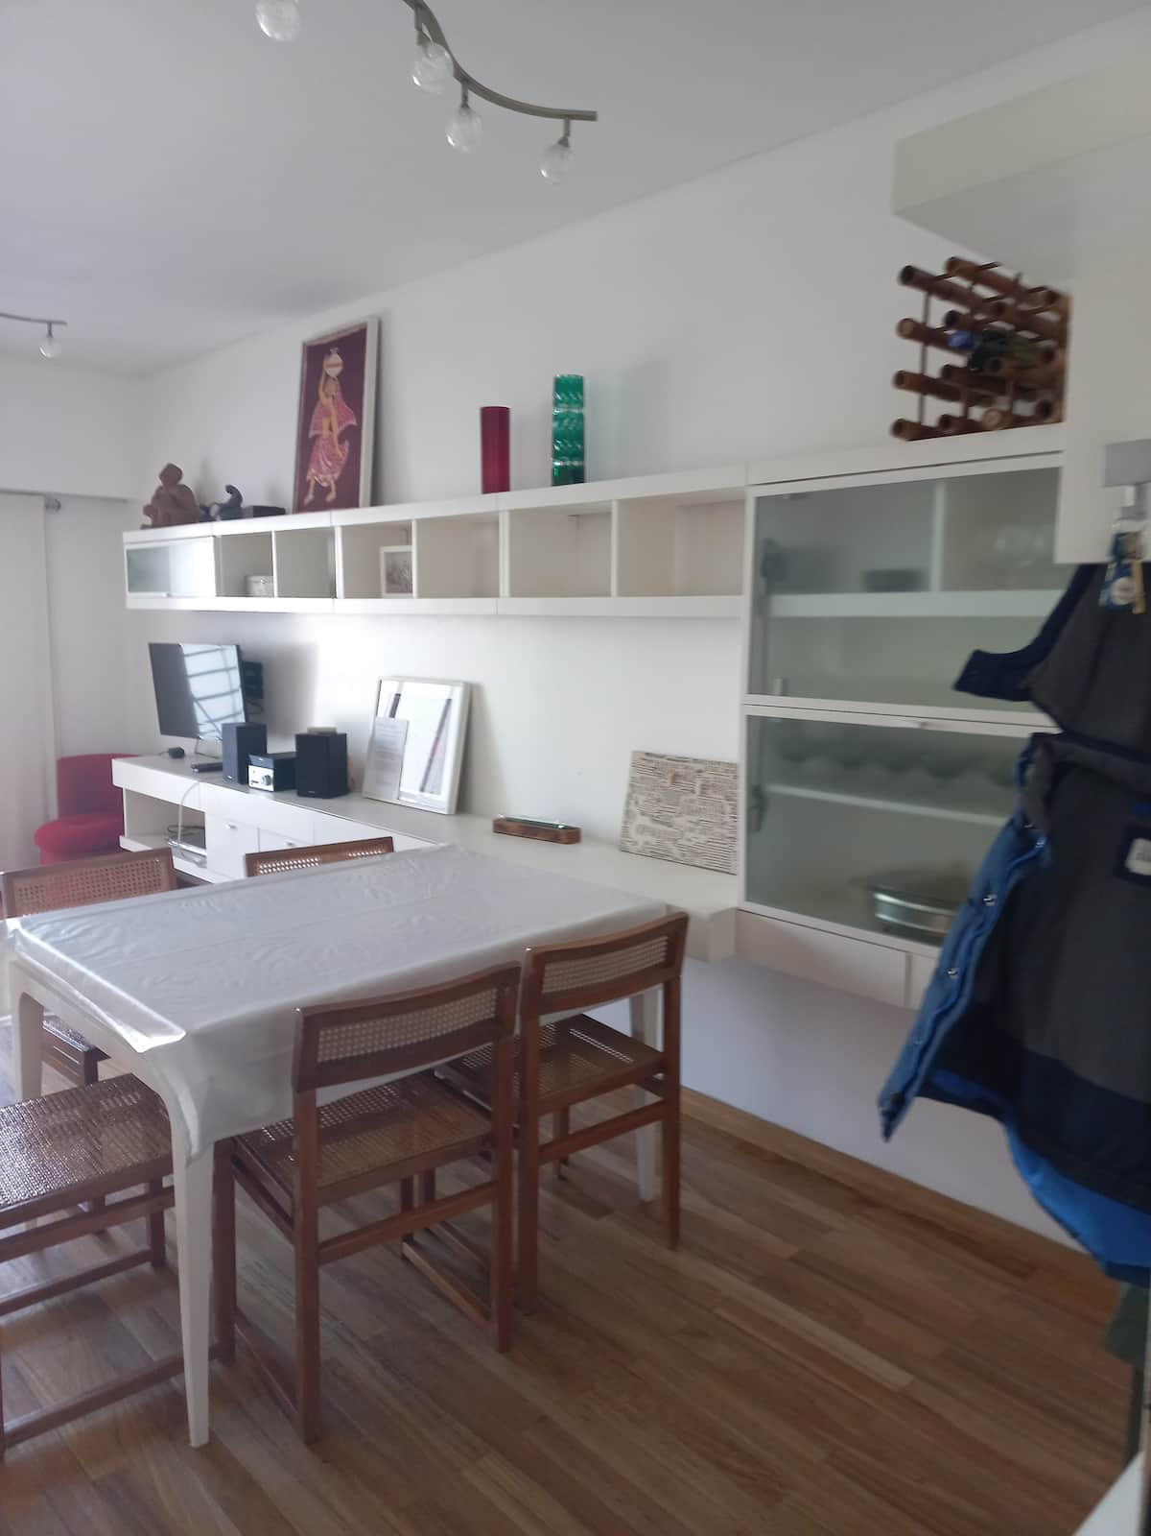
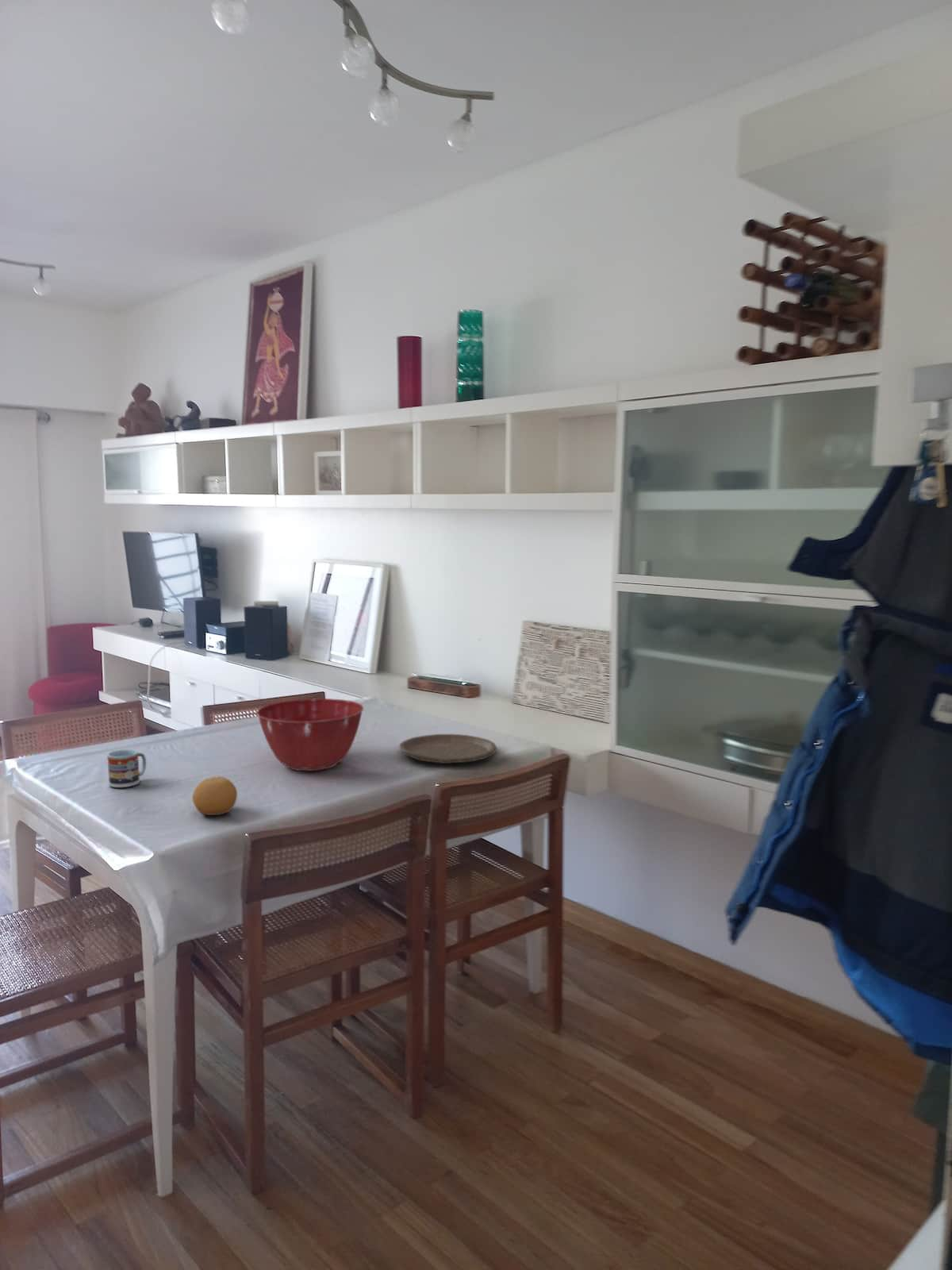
+ mixing bowl [255,698,364,772]
+ cup [106,749,147,788]
+ plate [398,733,497,764]
+ fruit [191,775,238,816]
